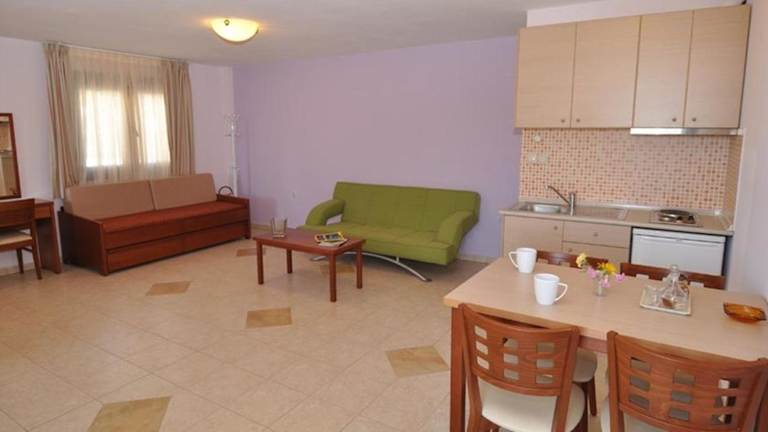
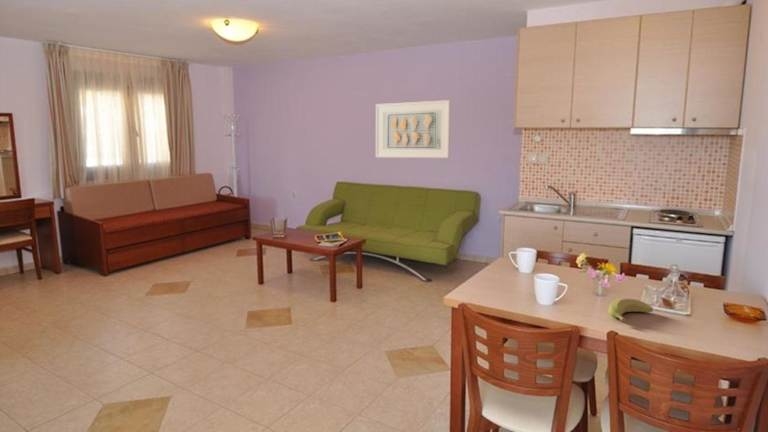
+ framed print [375,99,451,159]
+ banana [607,298,654,323]
